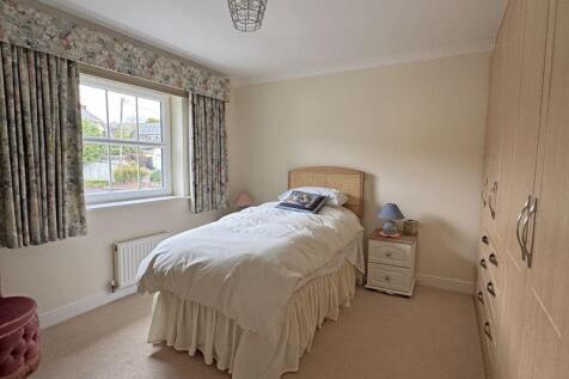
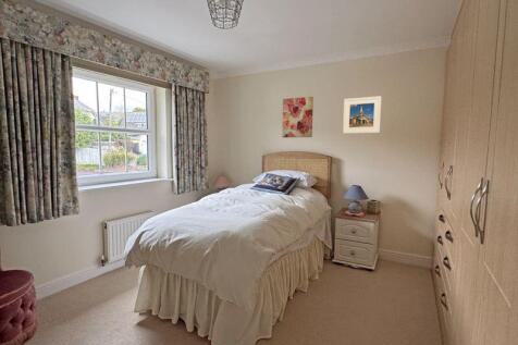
+ wall art [281,96,314,138]
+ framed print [342,95,382,135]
